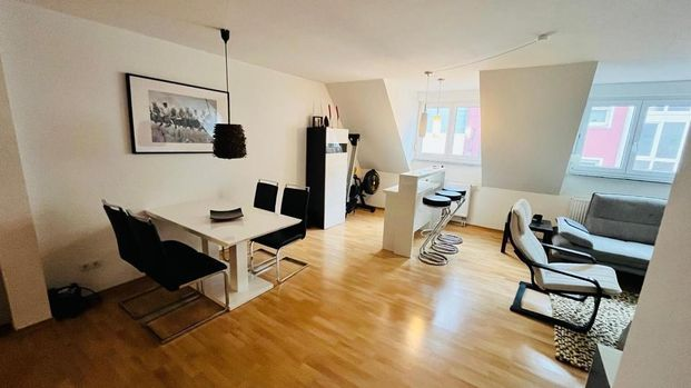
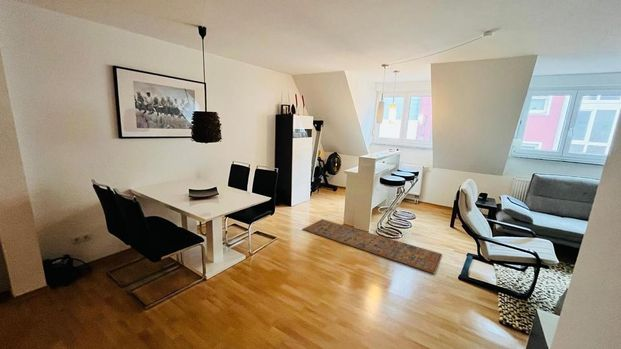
+ rug [302,218,443,275]
